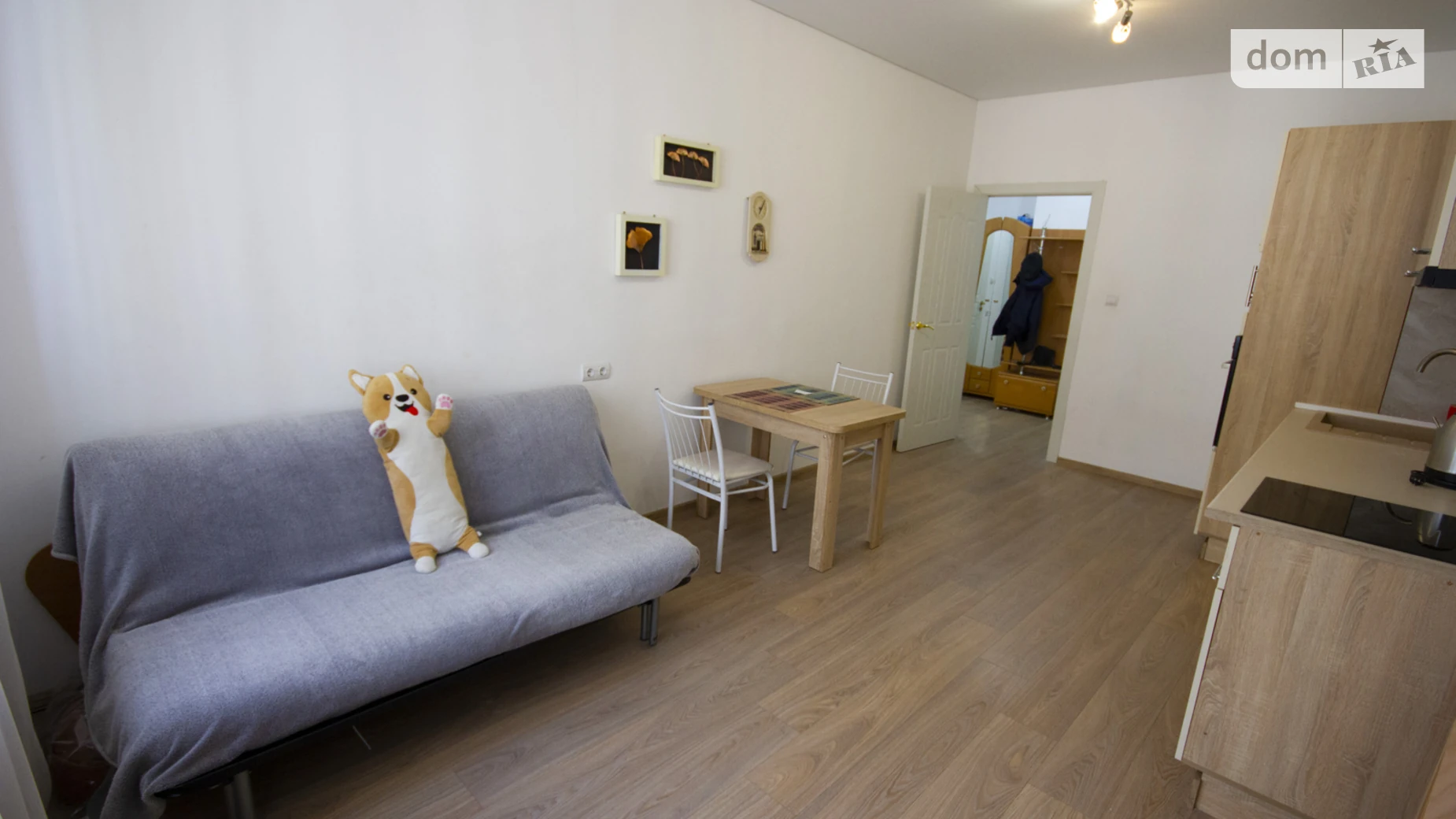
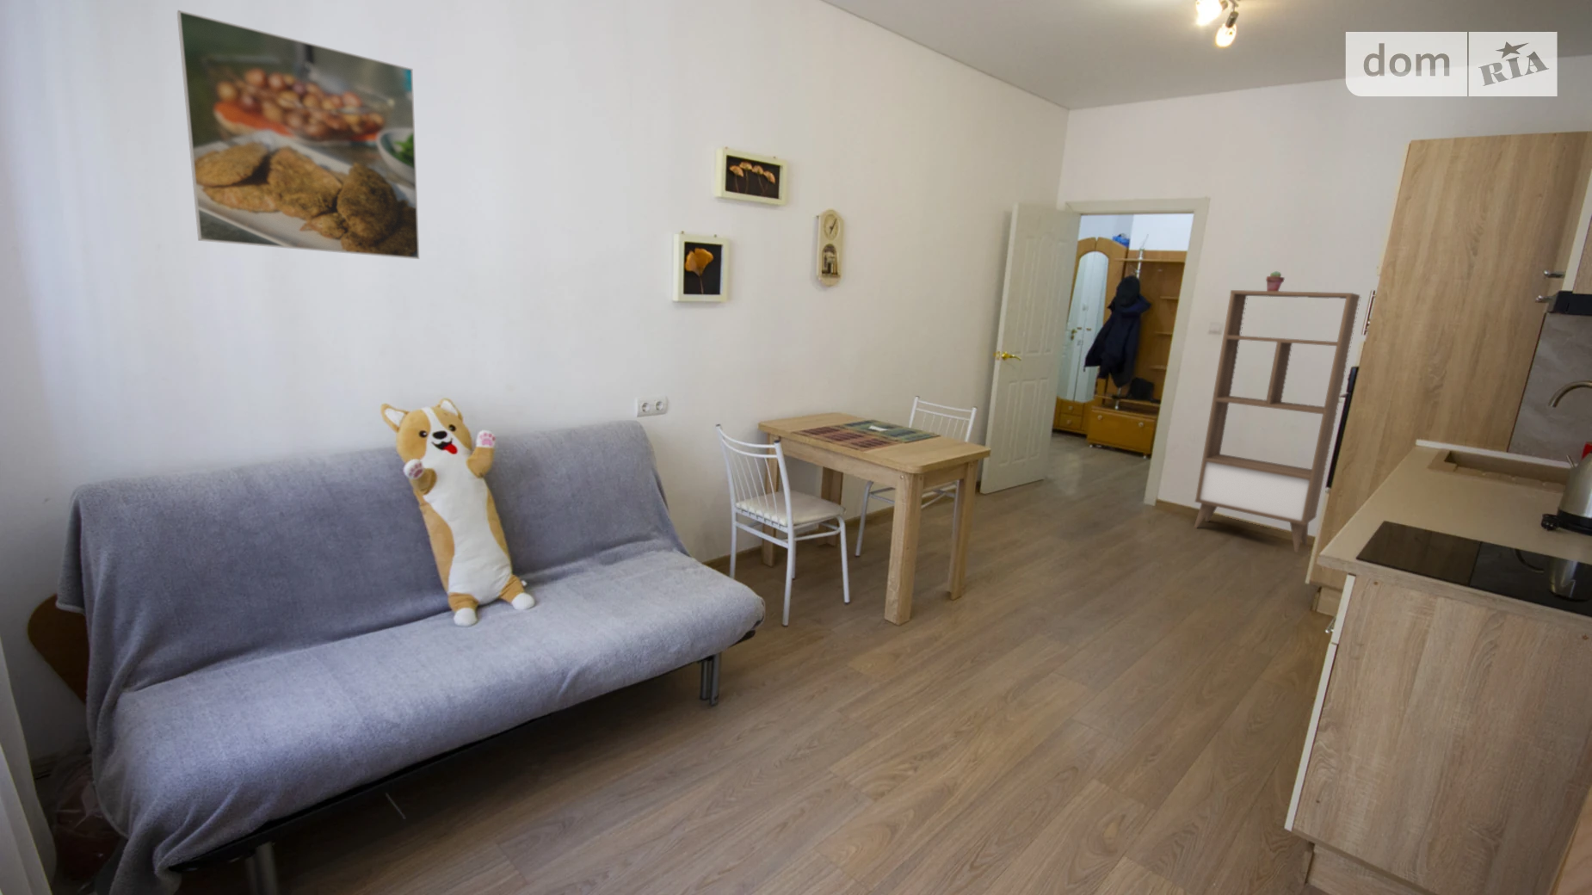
+ shelving unit [1194,290,1360,553]
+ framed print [176,10,420,260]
+ potted succulent [1265,270,1286,291]
